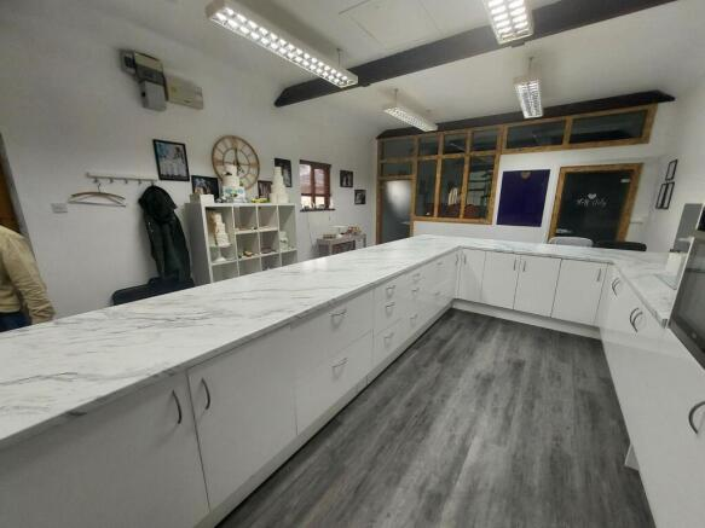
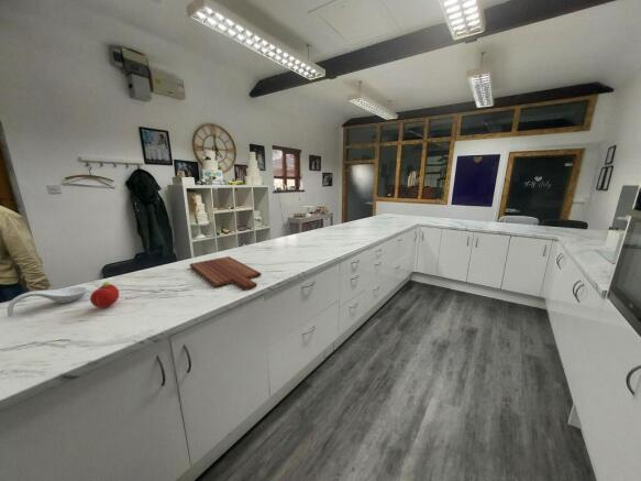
+ spoon rest [7,286,89,317]
+ cutting board [188,255,263,292]
+ fruit [89,281,120,309]
